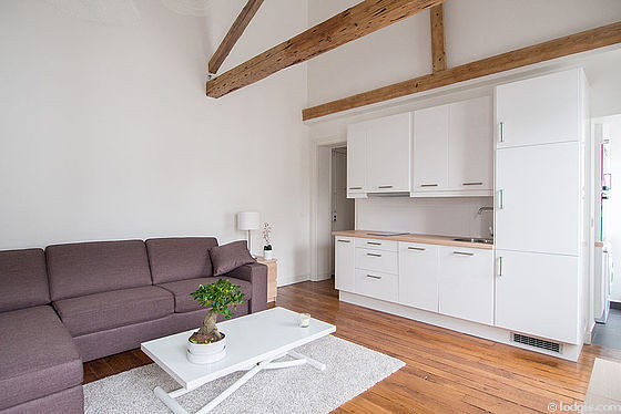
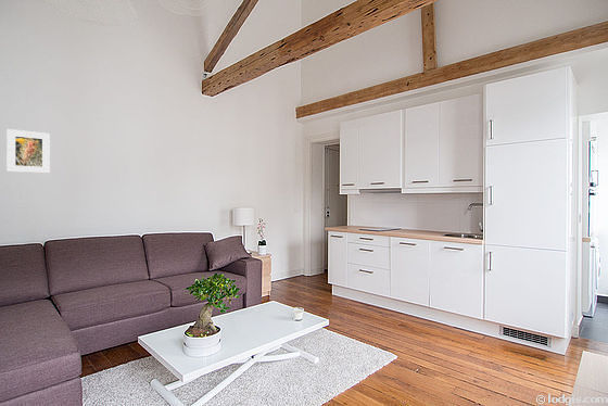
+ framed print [5,128,51,175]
